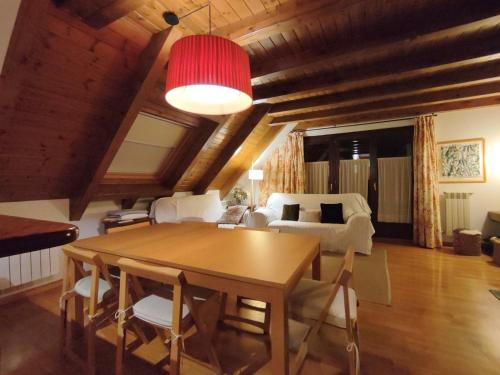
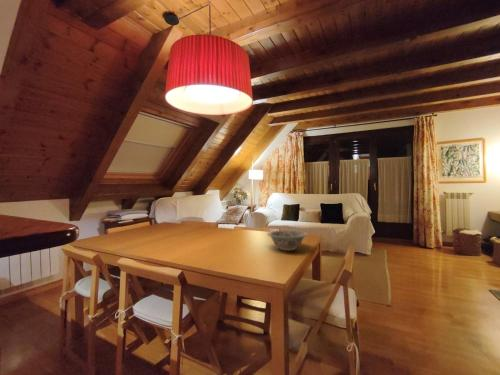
+ bowl [267,229,309,252]
